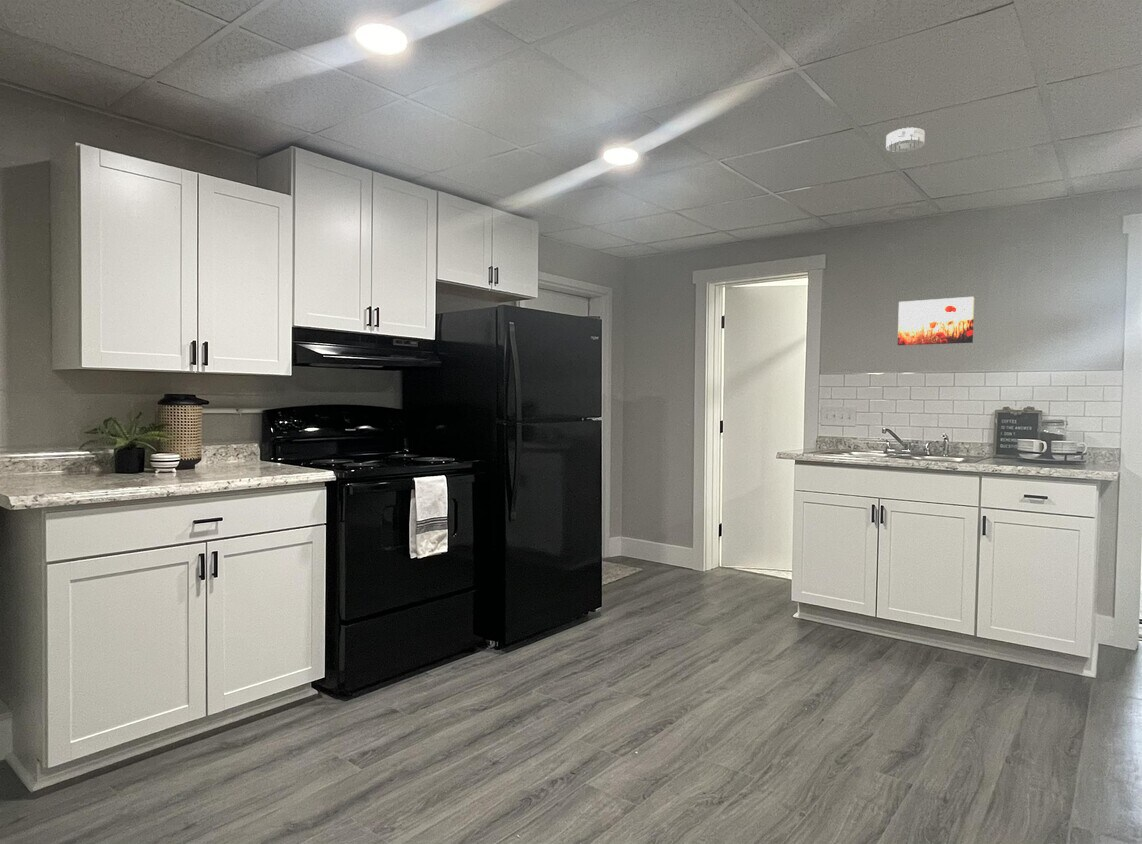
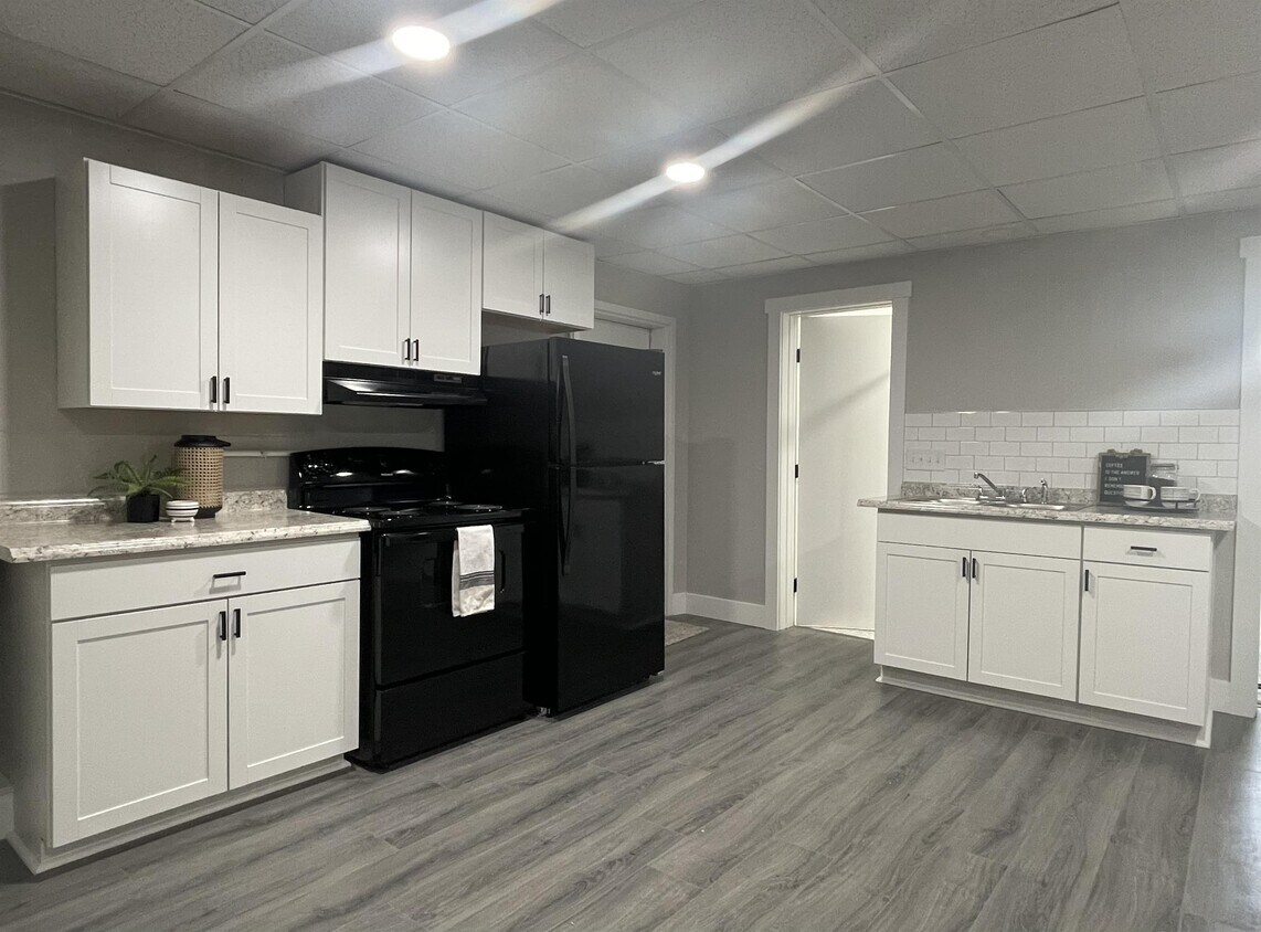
- smoke detector [885,127,926,153]
- wall art [897,296,975,346]
